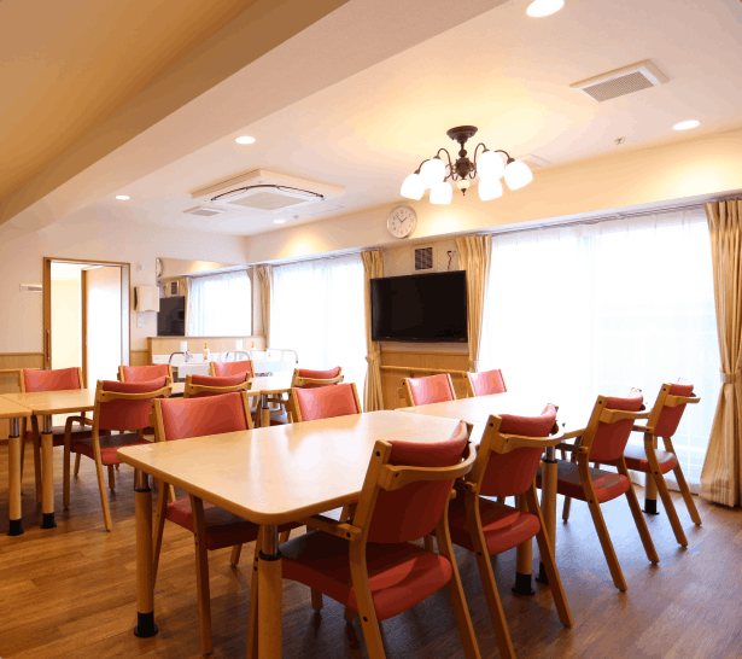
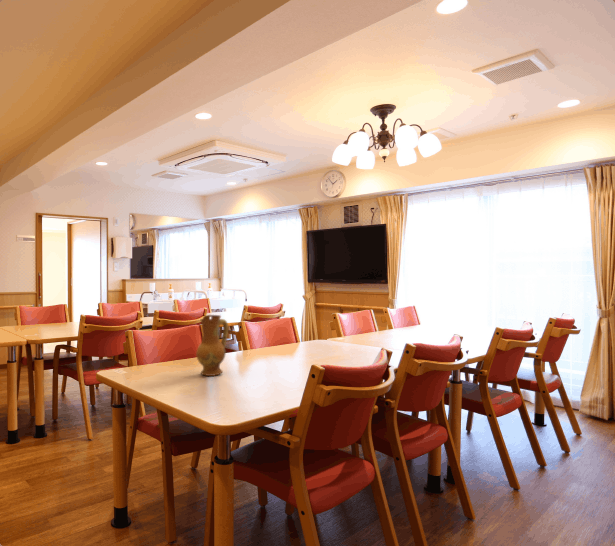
+ ceramic jug [195,314,229,377]
